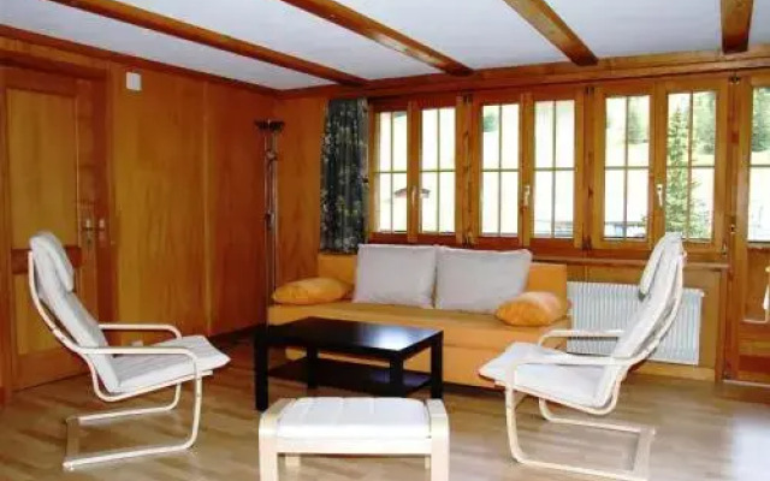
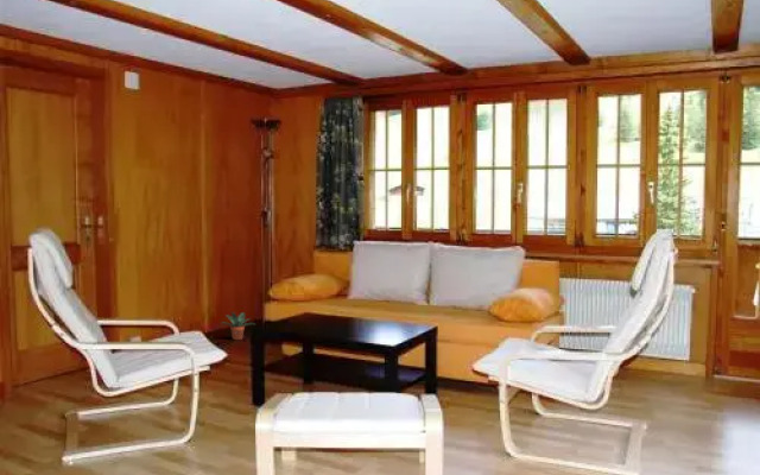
+ potted plant [220,311,256,341]
